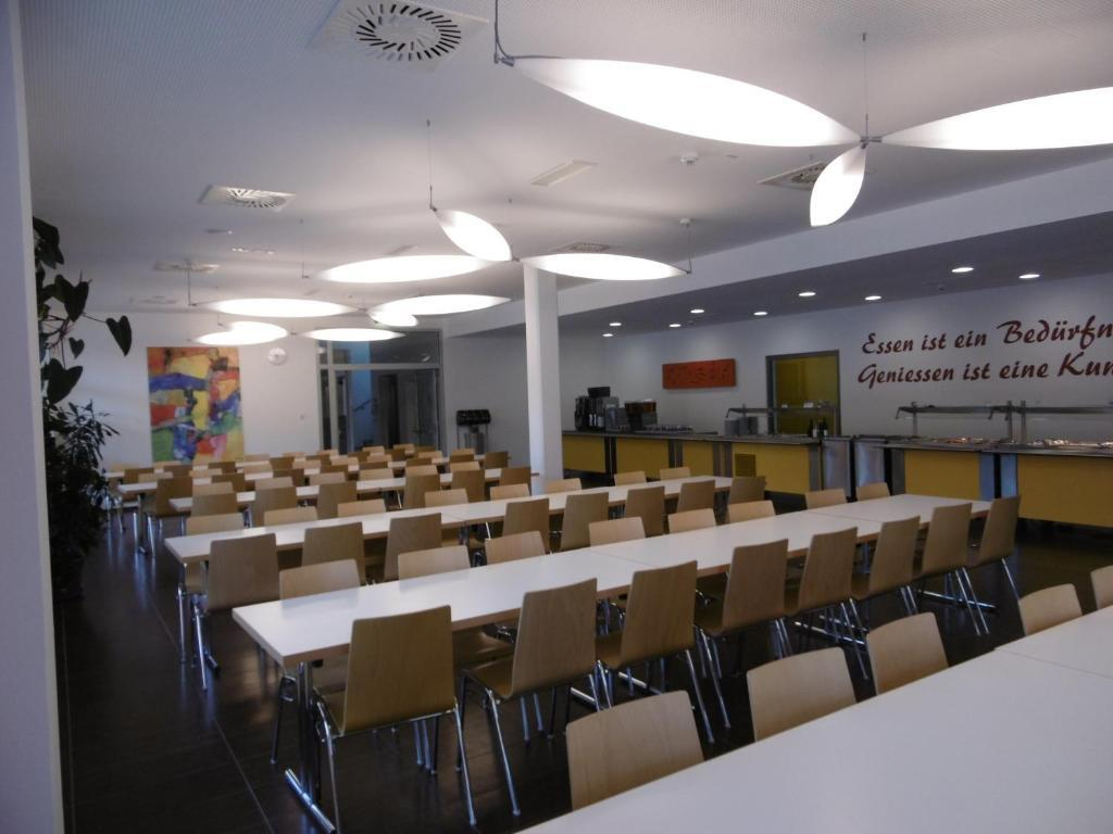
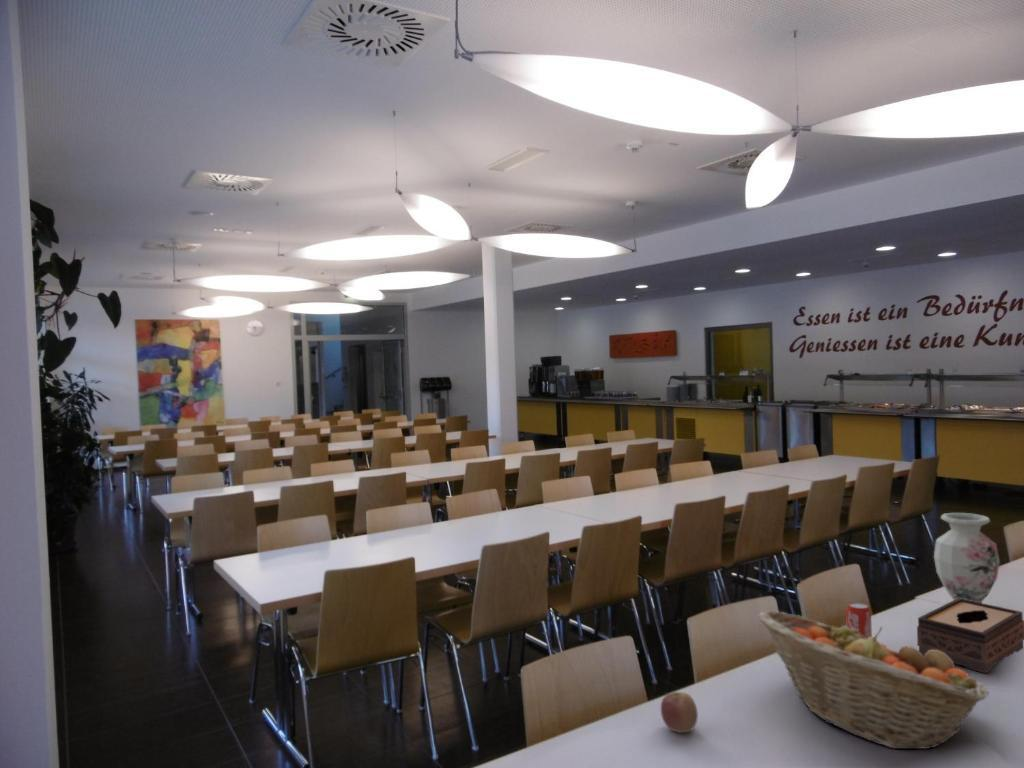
+ beverage can [845,601,873,639]
+ fruit basket [756,610,990,750]
+ tissue box [916,598,1024,674]
+ vase [933,512,1001,603]
+ apple [660,691,699,734]
